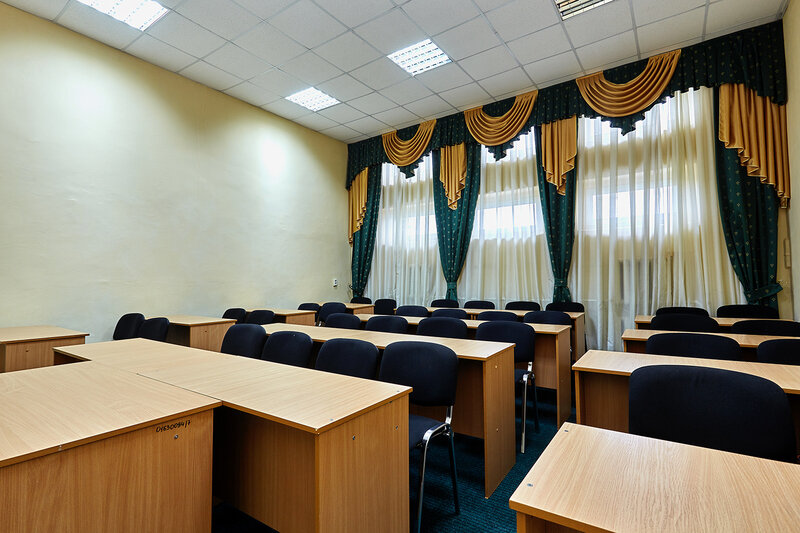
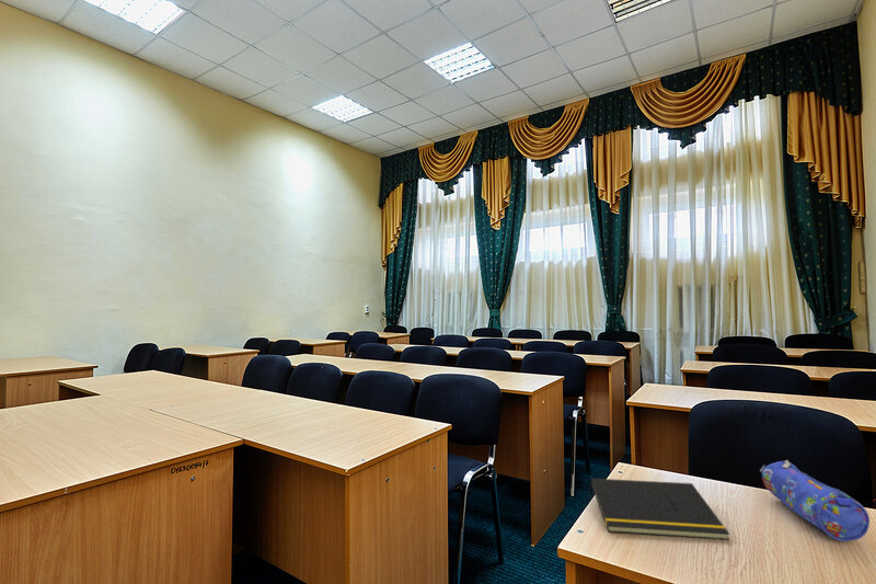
+ notepad [587,477,730,541]
+ pencil case [759,459,871,542]
